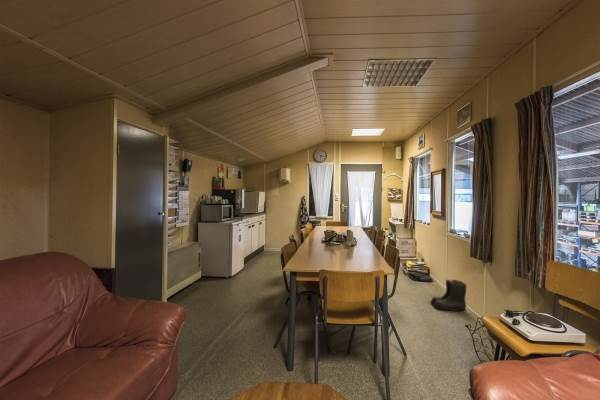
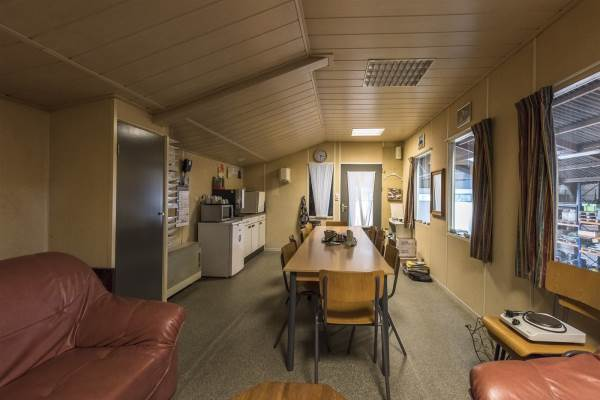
- boots [430,279,467,312]
